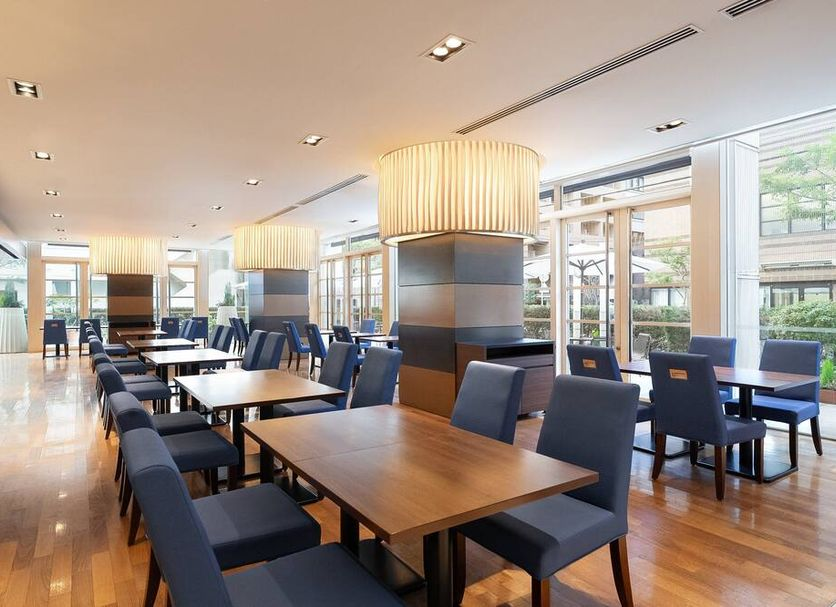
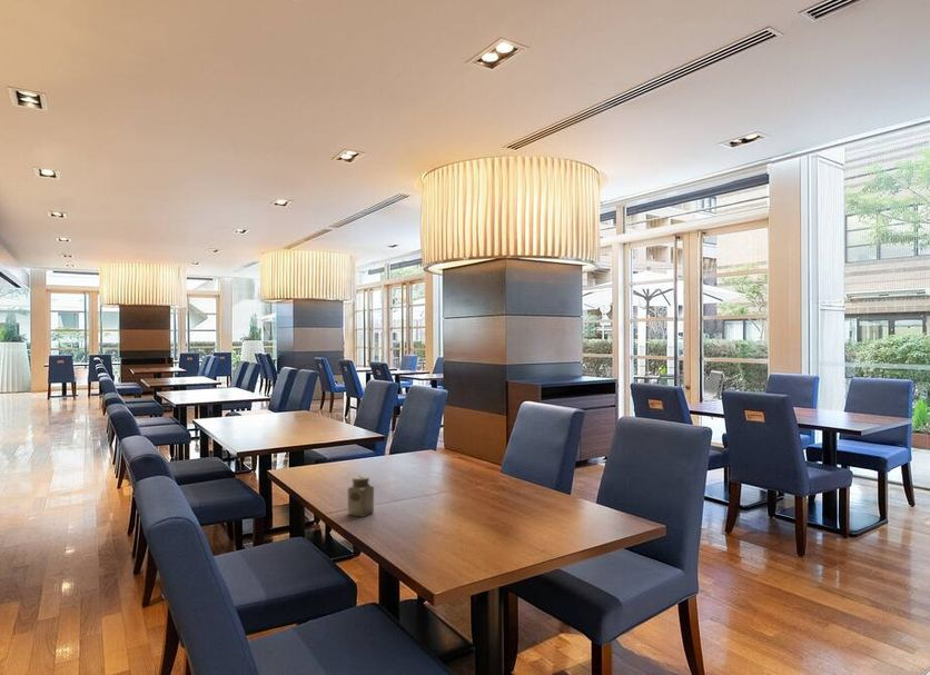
+ salt shaker [347,475,375,518]
